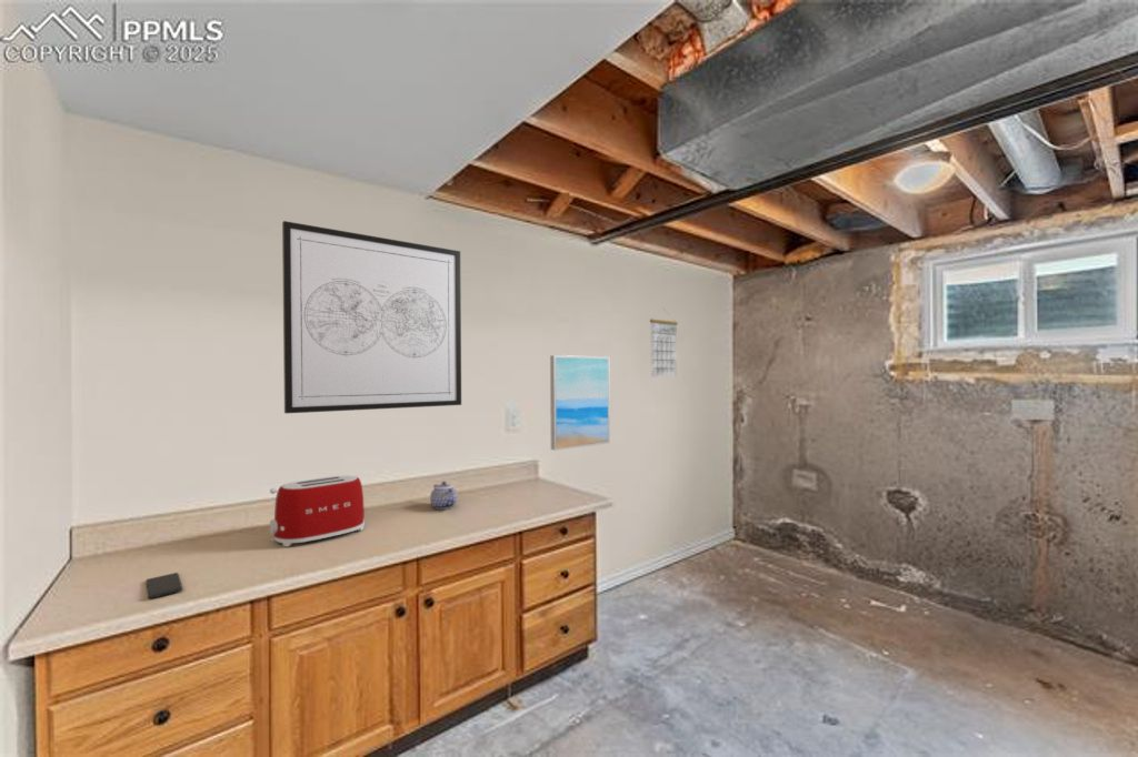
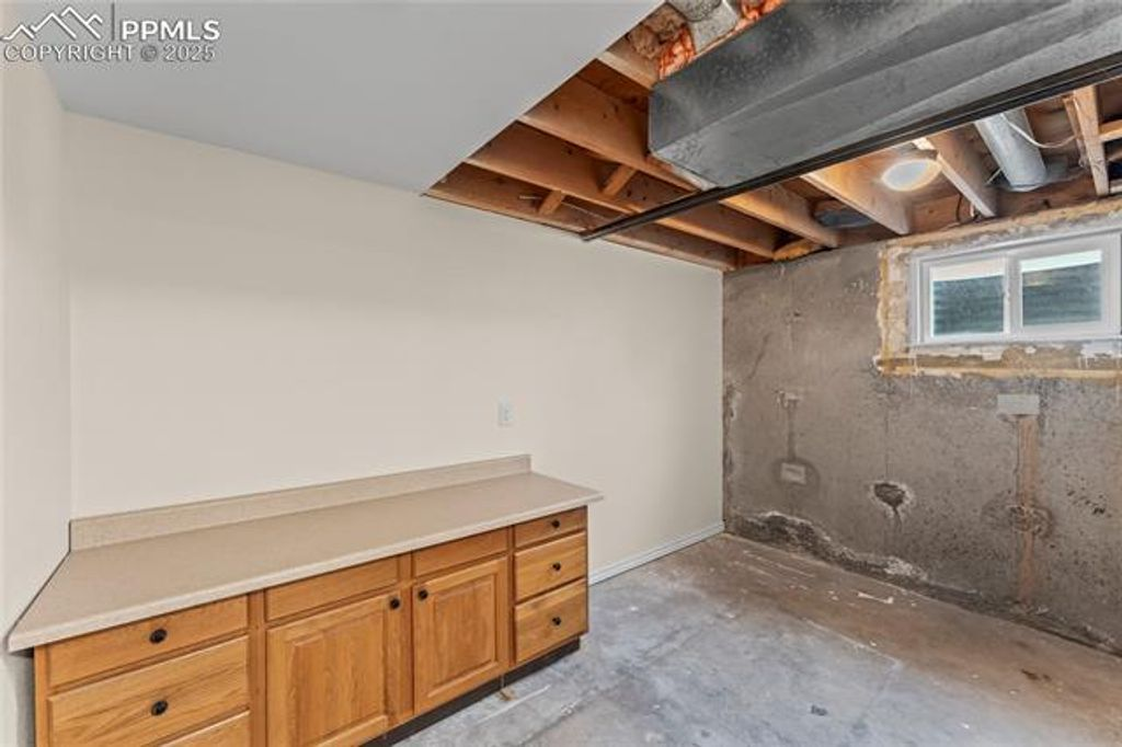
- calendar [649,309,679,377]
- smartphone [144,572,183,599]
- wall art [281,220,462,414]
- wall art [549,354,611,452]
- teapot [429,481,459,511]
- toaster [269,475,366,547]
